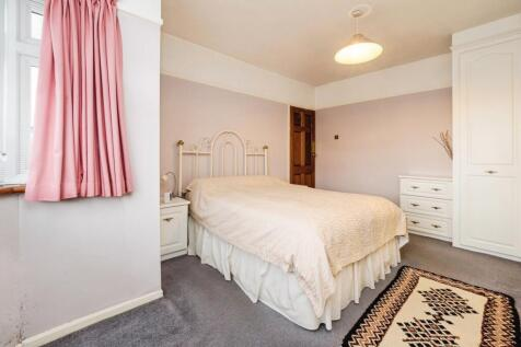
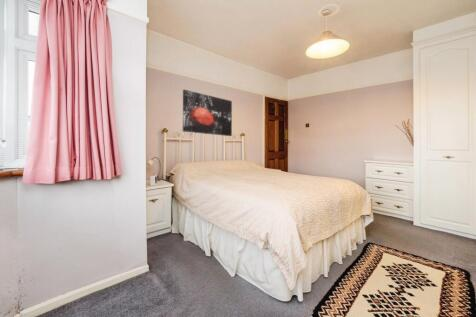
+ wall art [182,89,233,137]
